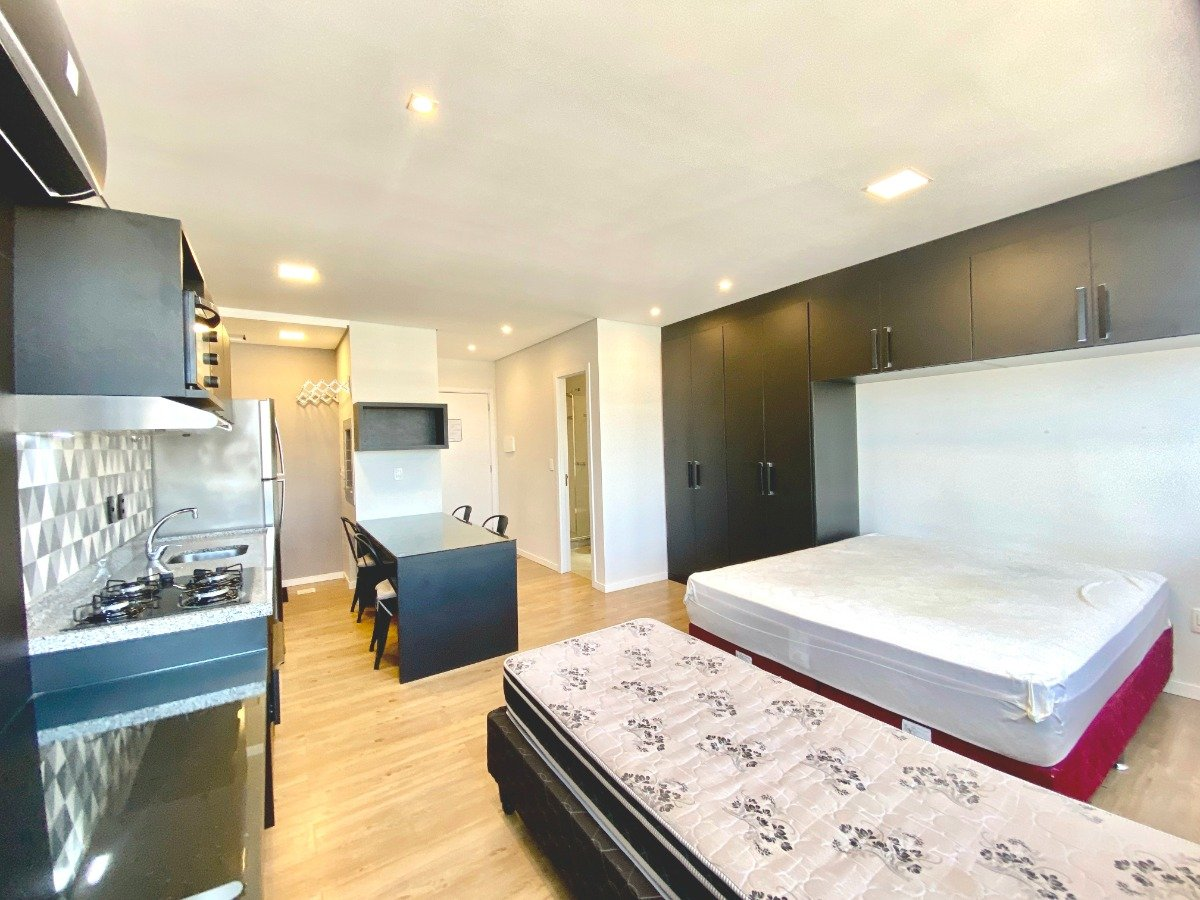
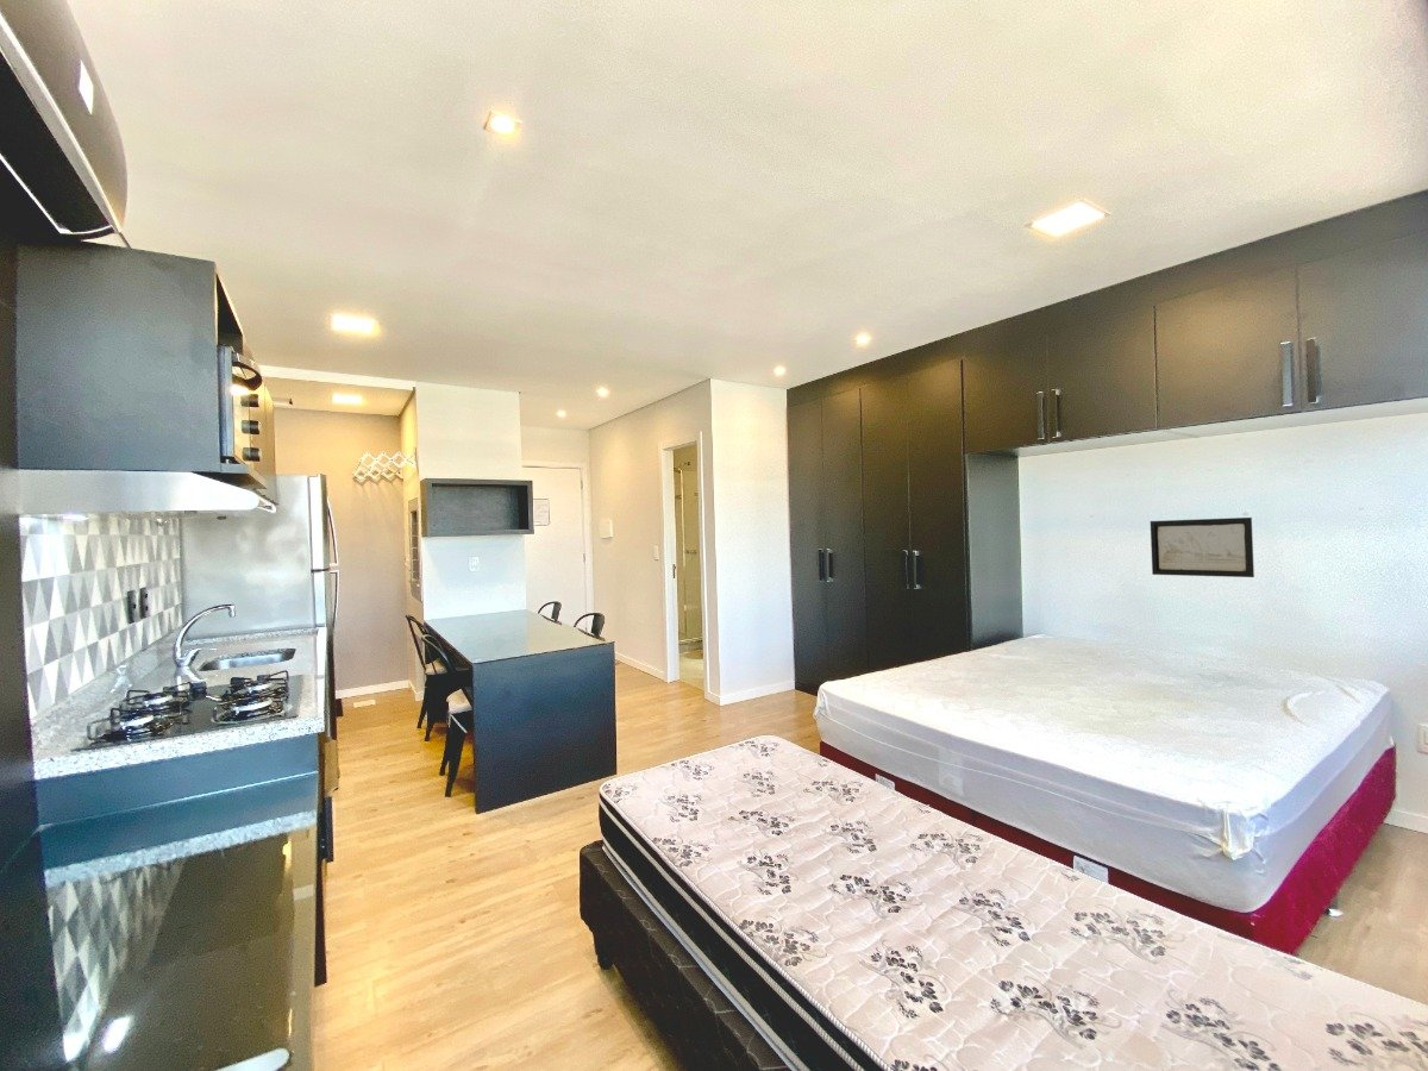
+ wall art [1150,516,1255,578]
